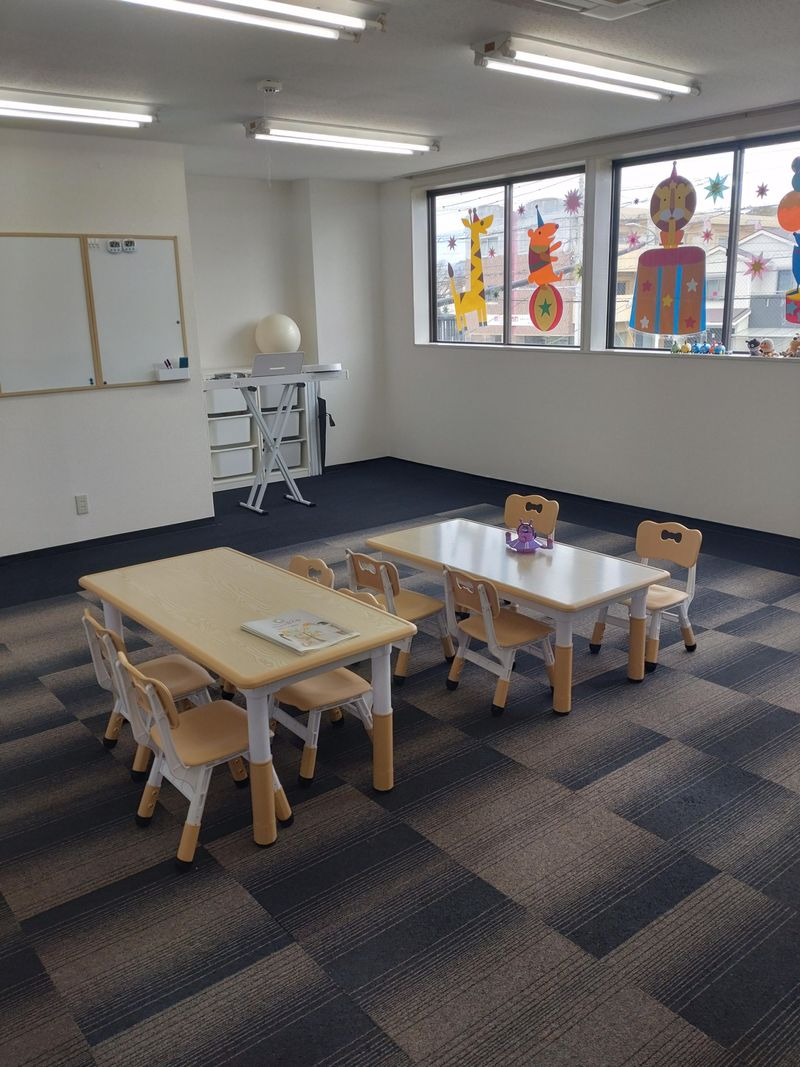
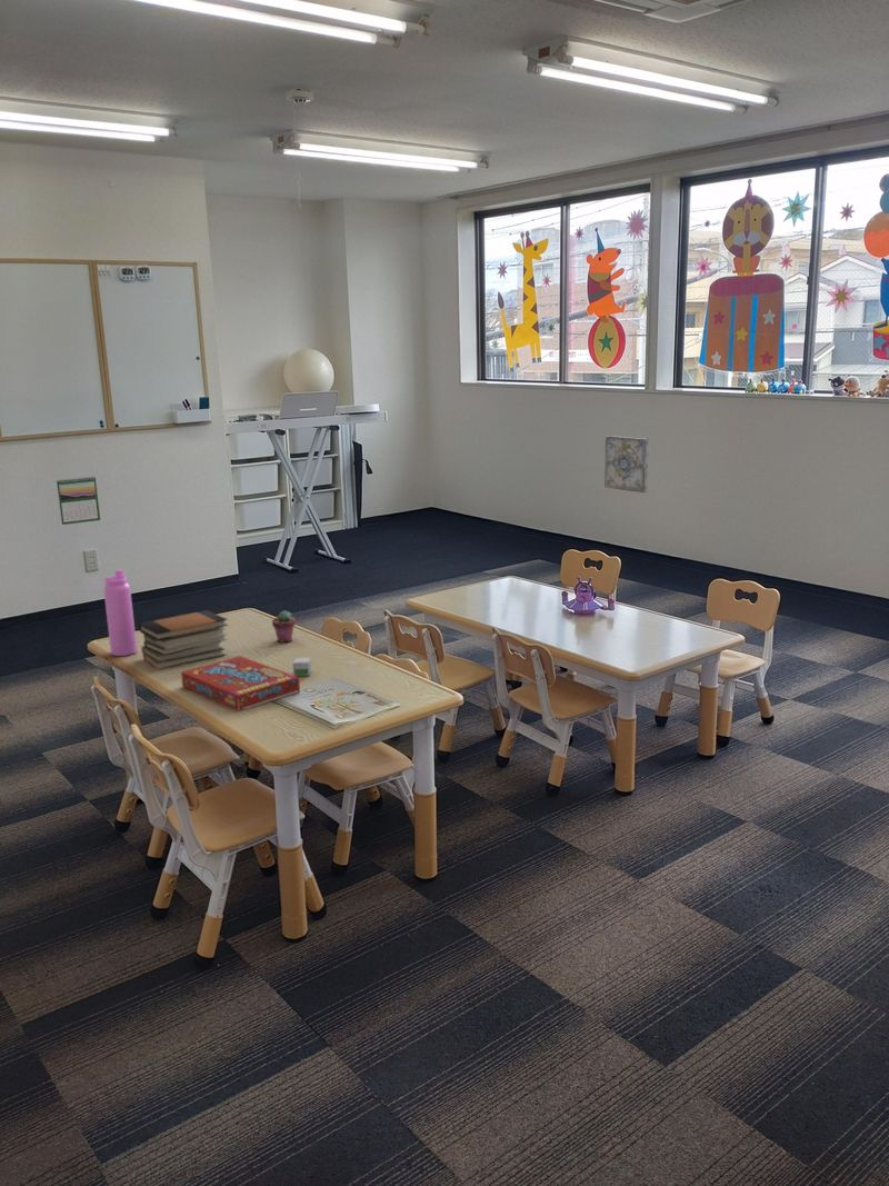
+ calendar [56,476,101,526]
+ potted succulent [271,609,297,644]
+ wall art [603,435,649,494]
+ snack box [180,655,301,711]
+ water bottle [102,568,138,657]
+ small box [291,657,313,677]
+ book stack [138,609,229,670]
